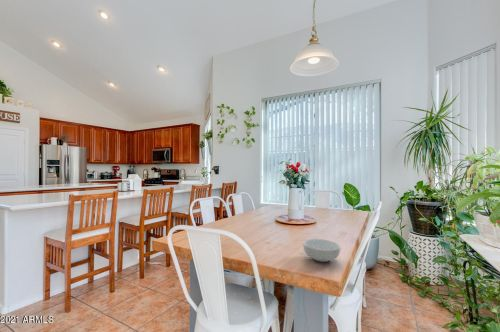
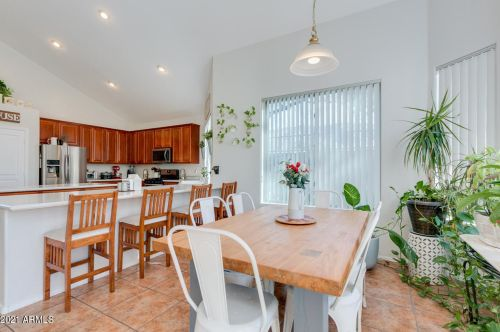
- cereal bowl [302,238,341,263]
